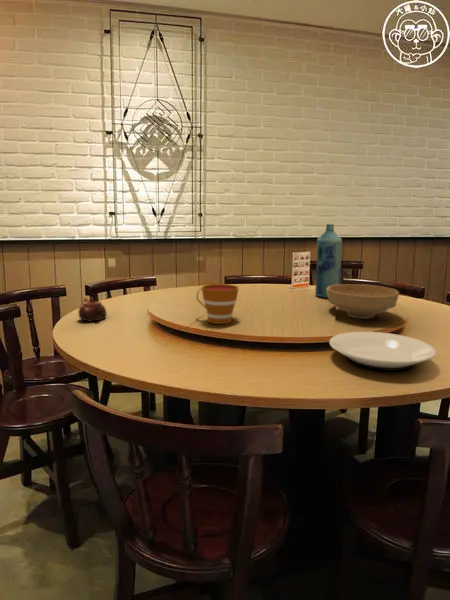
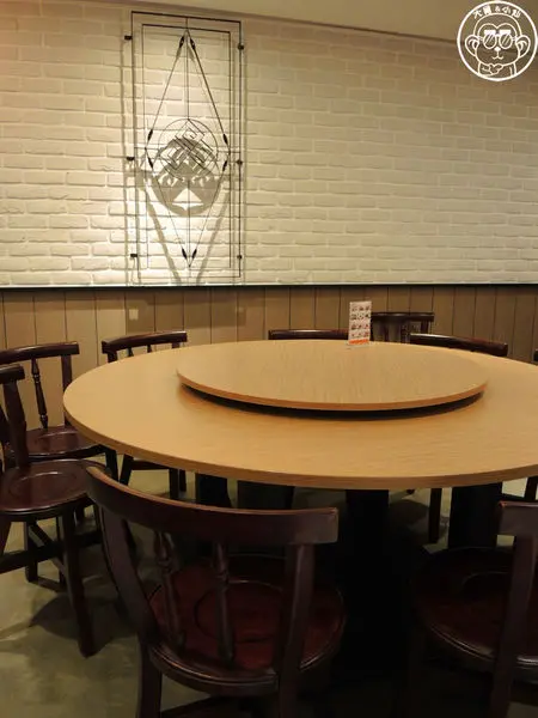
- bottle [314,223,343,299]
- bowl [327,283,400,320]
- cup [196,283,240,325]
- teapot [78,296,108,323]
- plate [328,331,437,372]
